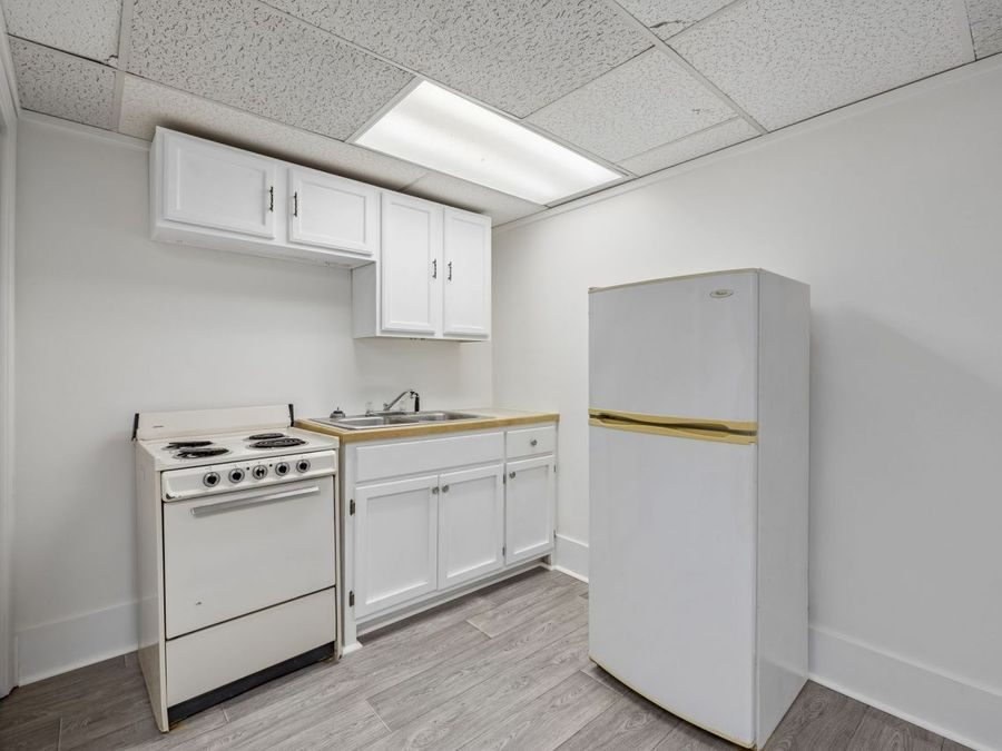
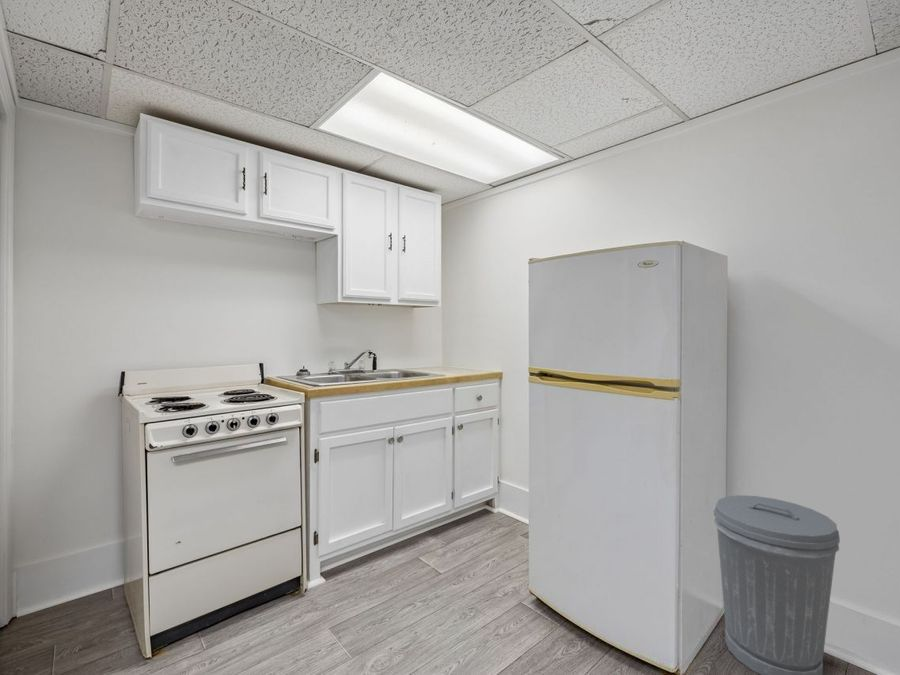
+ trash can [713,494,841,675]
